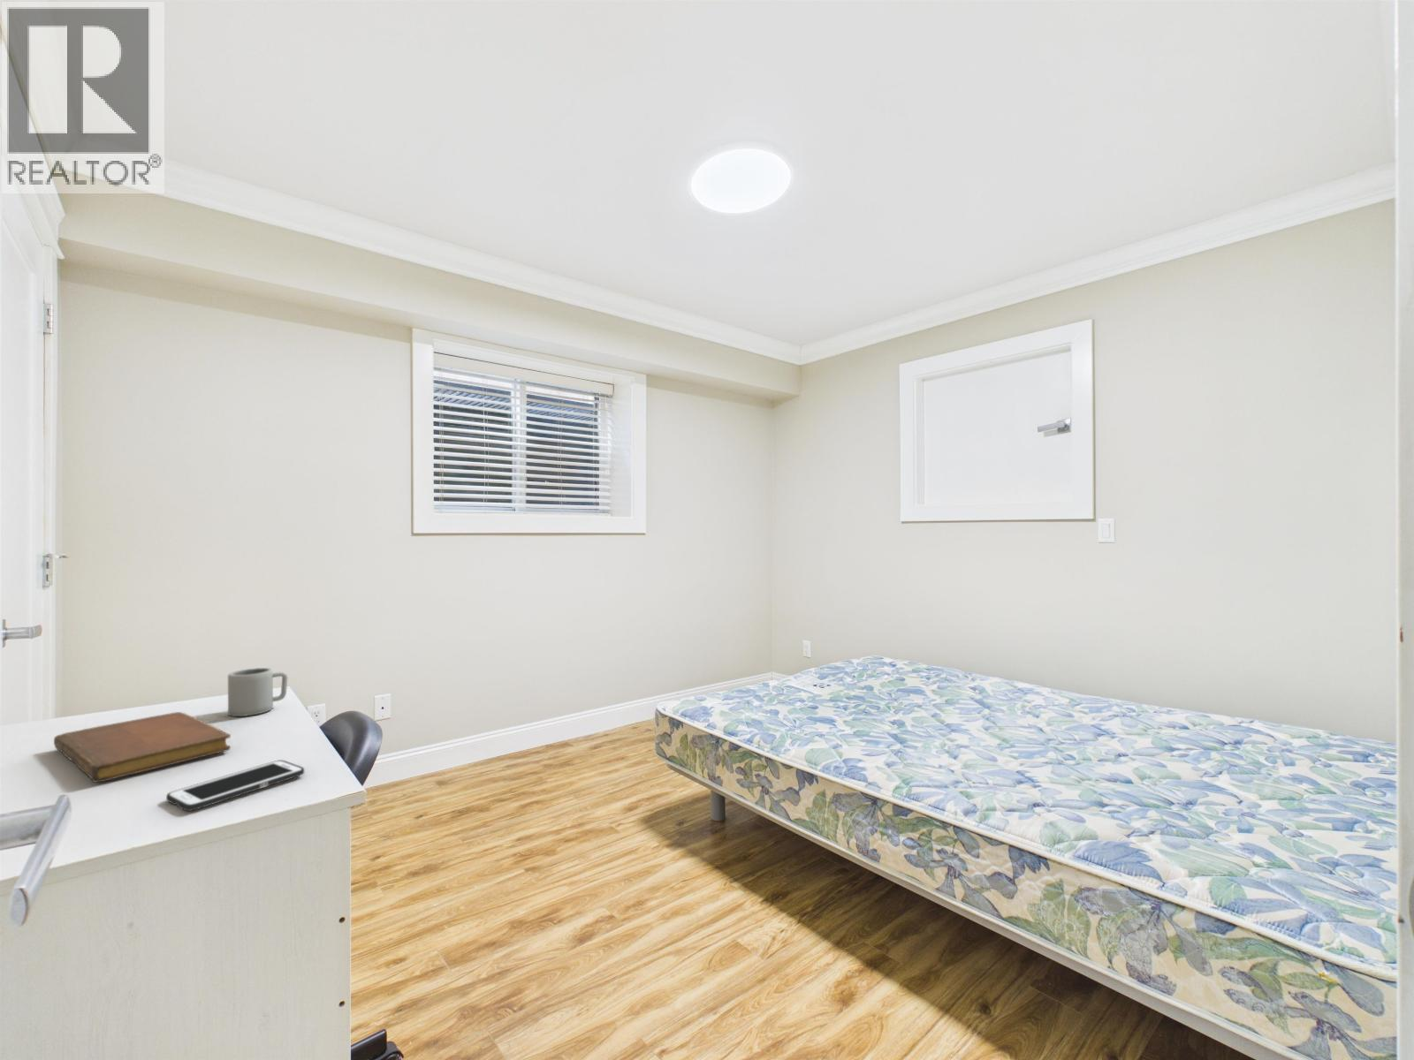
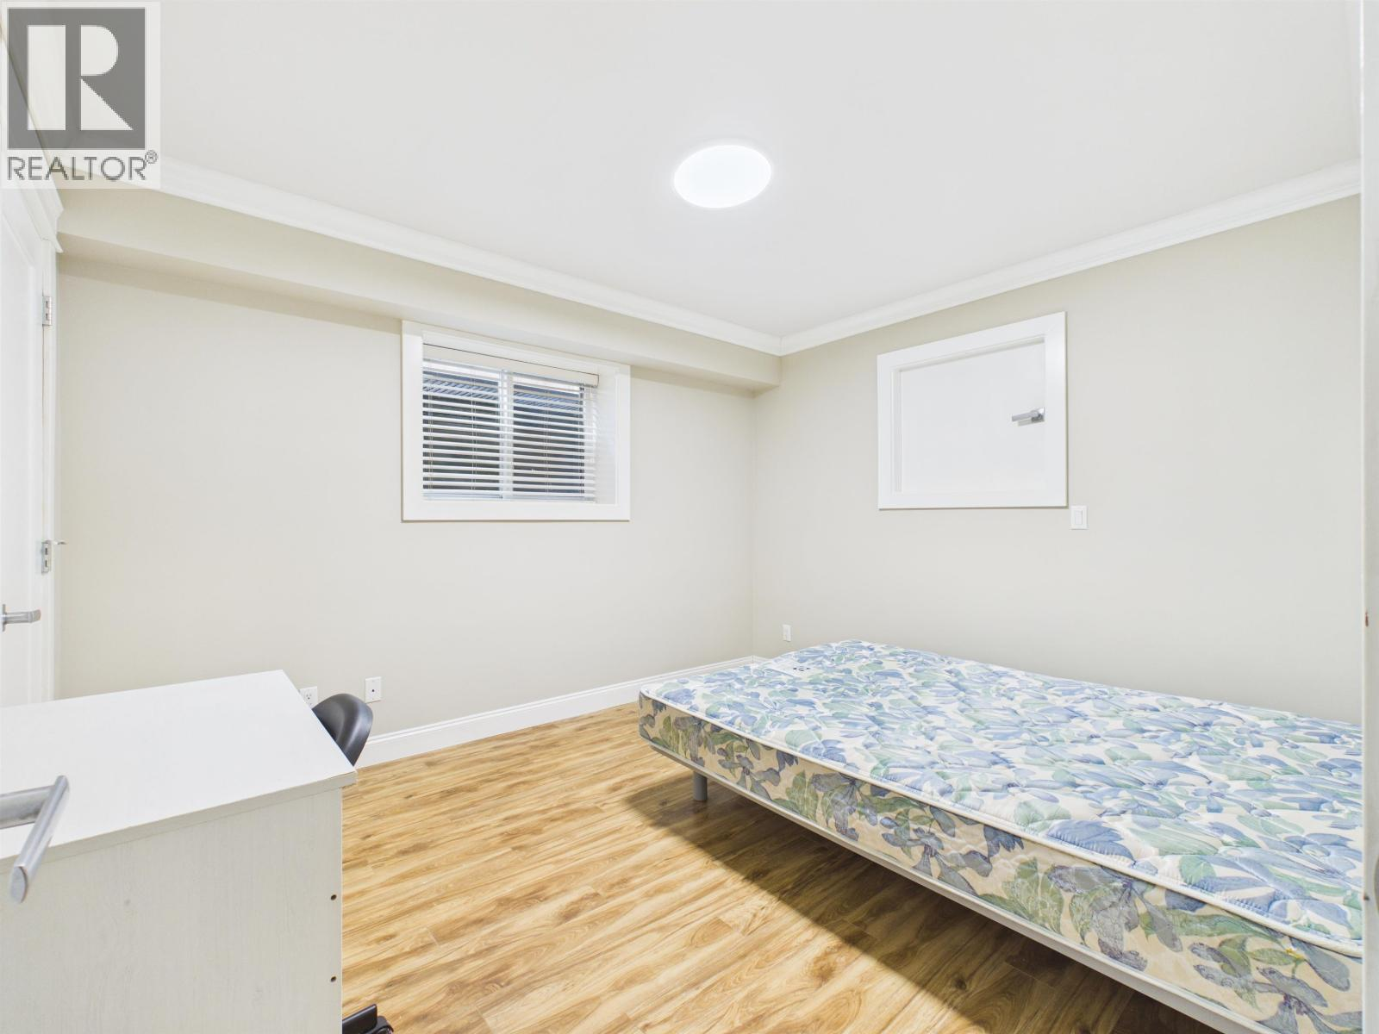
- cell phone [165,758,305,812]
- notebook [53,711,232,784]
- cup [227,667,288,717]
